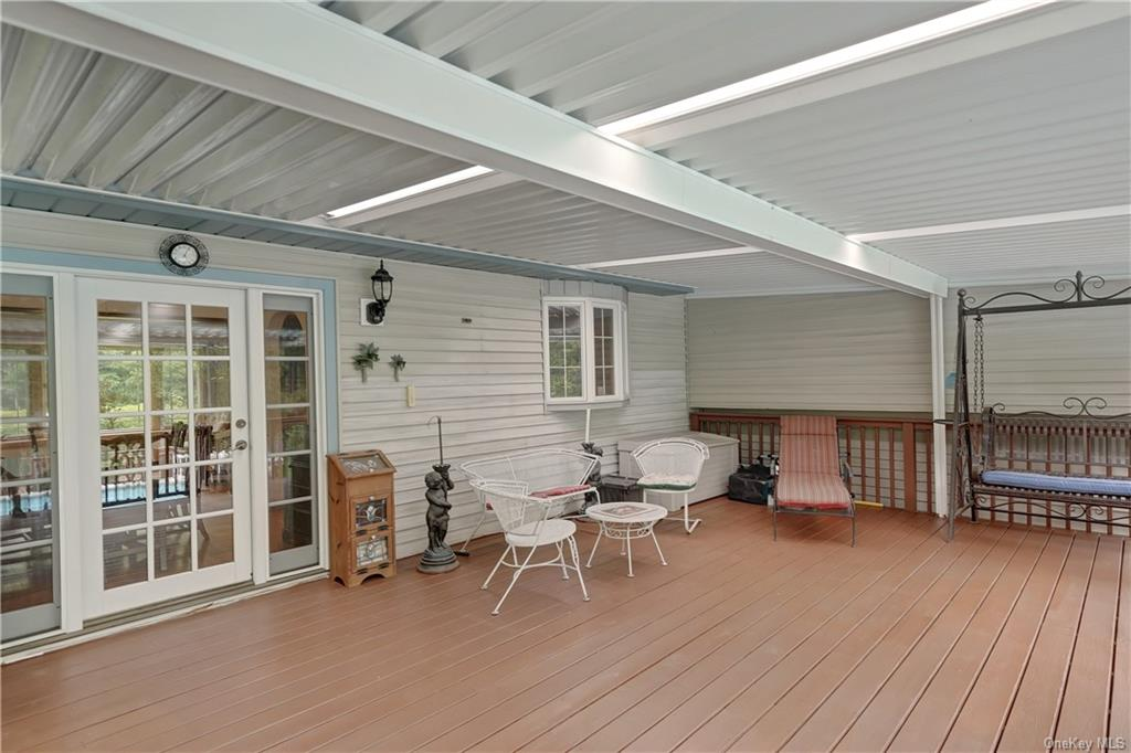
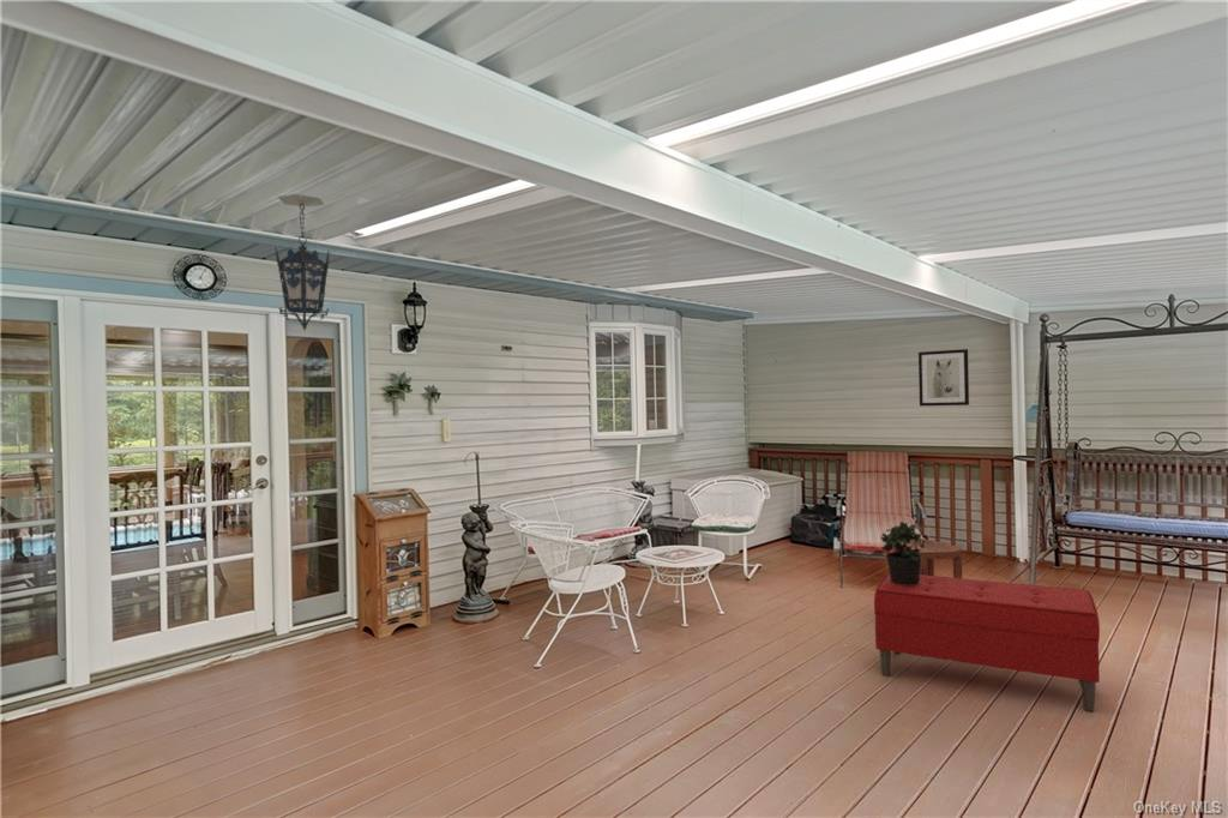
+ hanging lantern [273,193,331,331]
+ potted plant [879,521,926,585]
+ bench [873,572,1101,712]
+ stool [892,537,963,578]
+ wall art [917,348,970,407]
